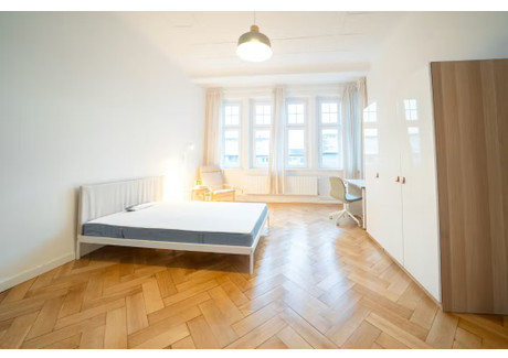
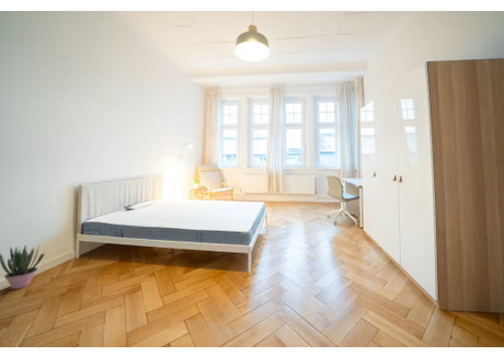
+ potted plant [0,244,46,290]
